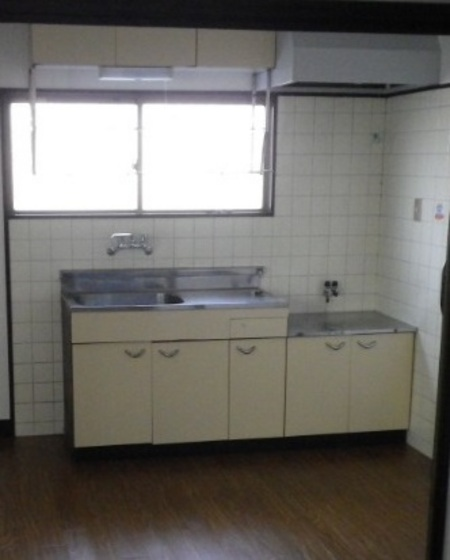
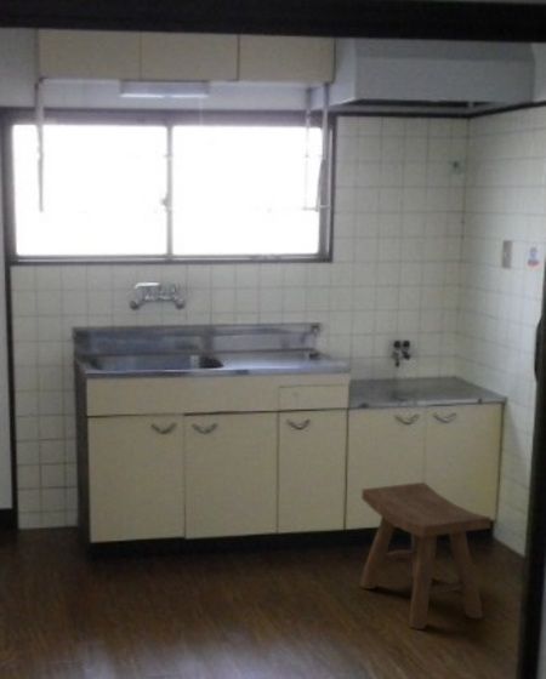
+ stool [359,481,493,630]
